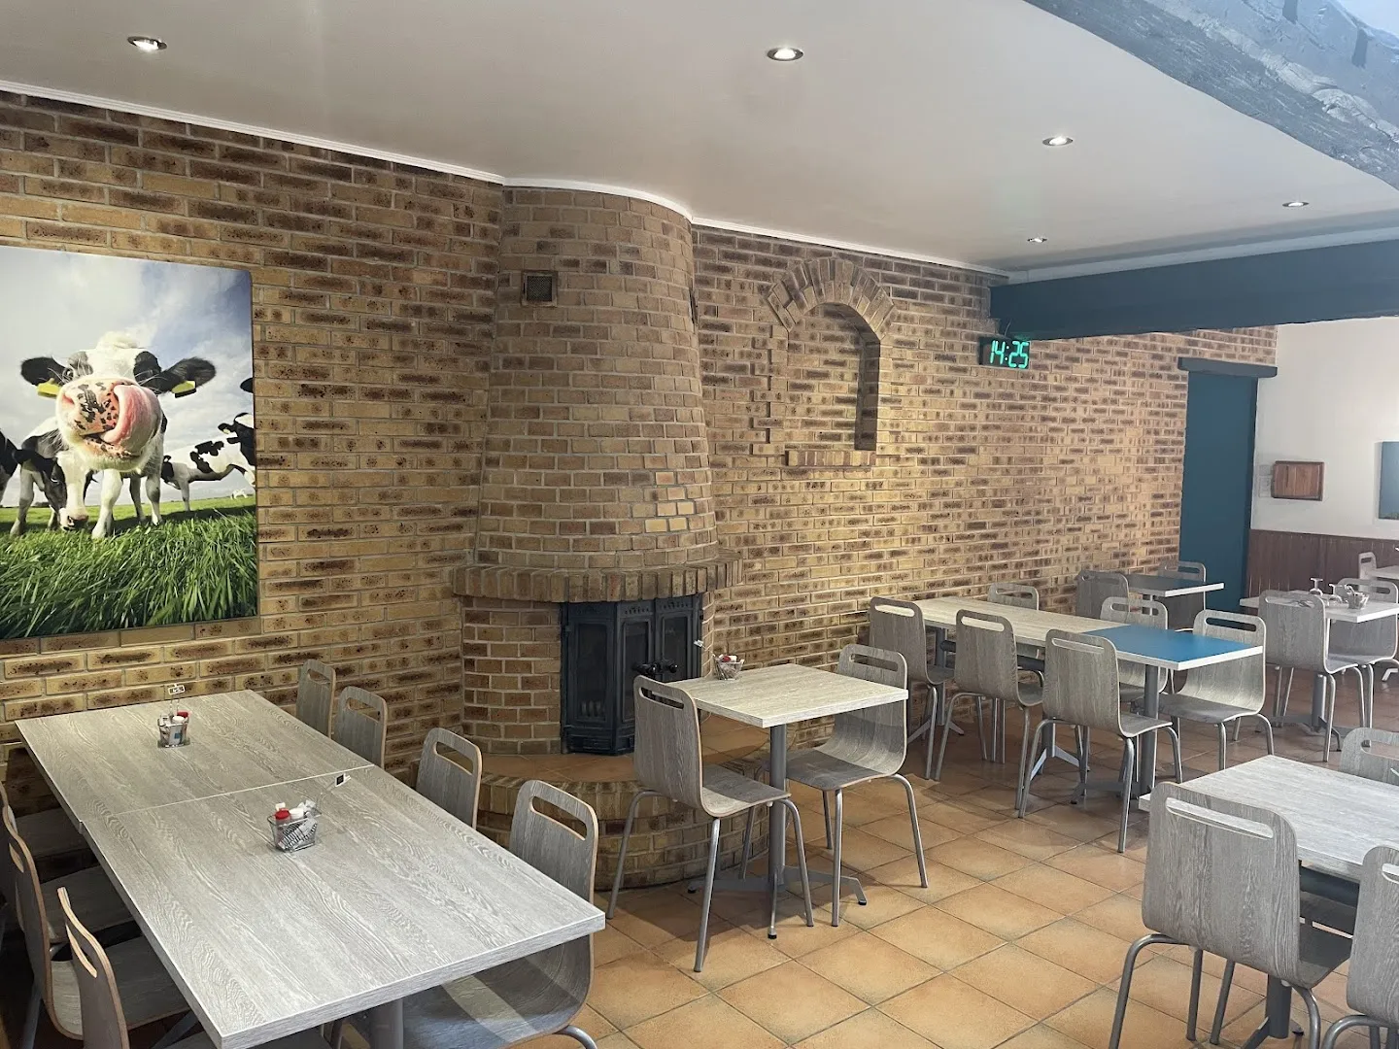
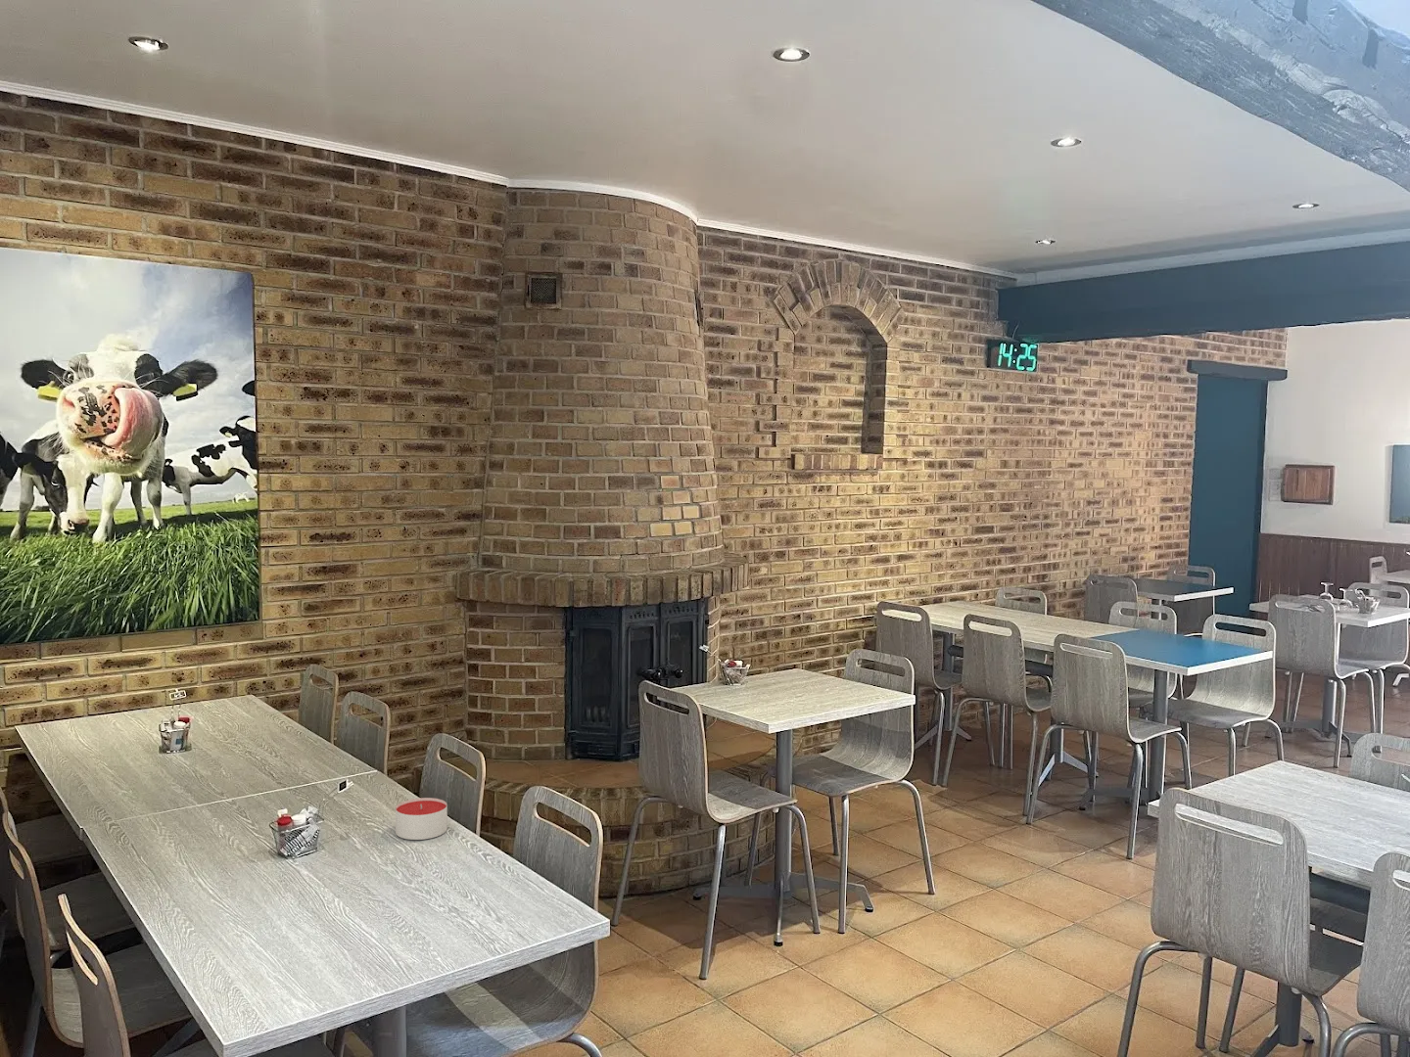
+ candle [394,797,449,840]
